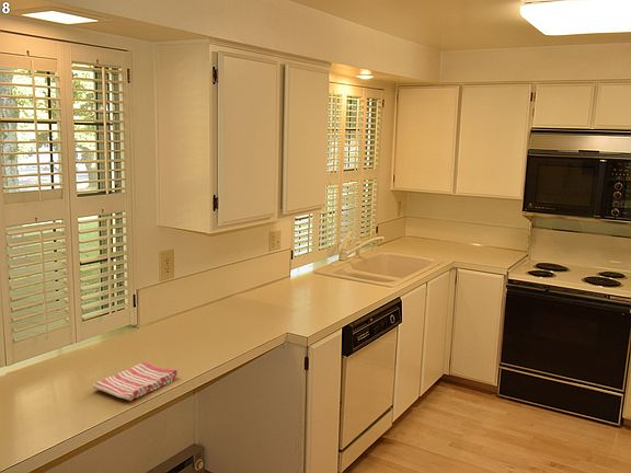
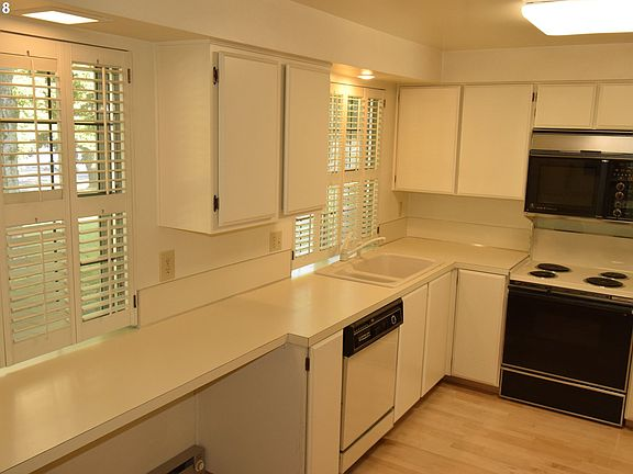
- dish towel [92,361,179,402]
